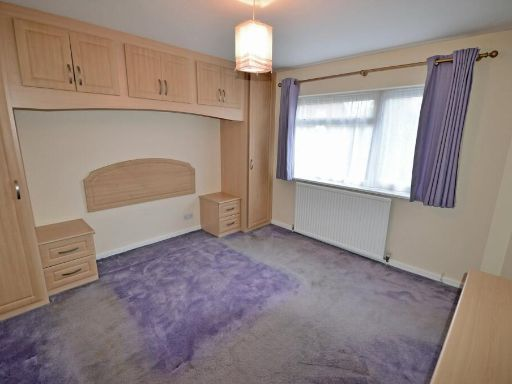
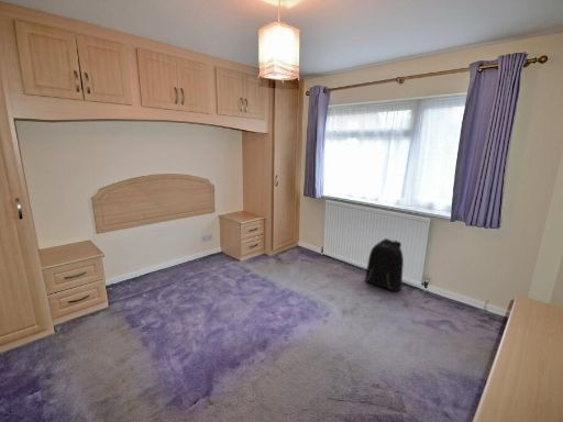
+ backpack [364,237,405,292]
